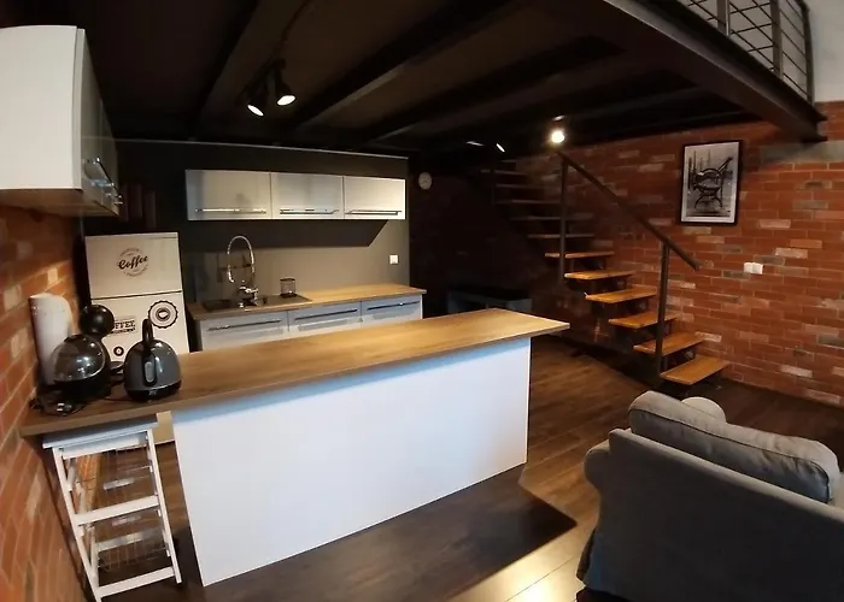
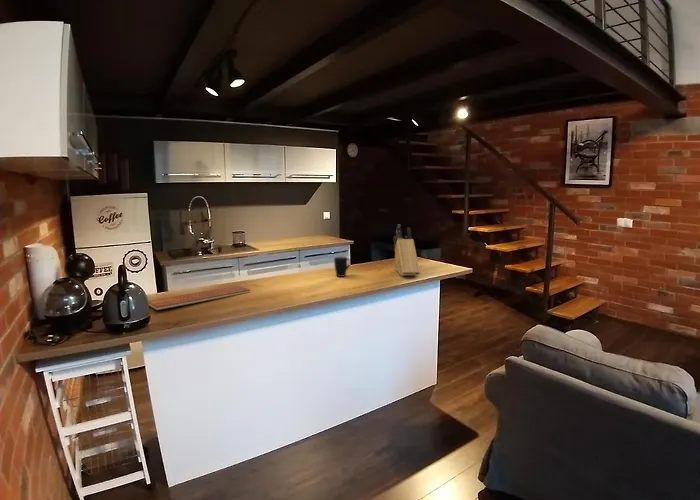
+ mug [333,255,351,278]
+ knife block [393,224,421,277]
+ chopping board [148,285,252,311]
